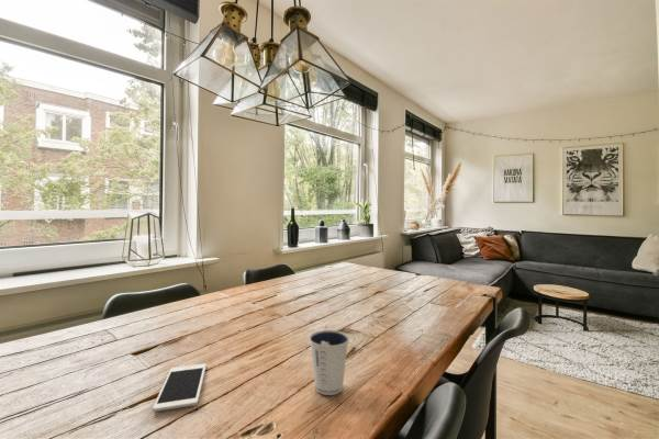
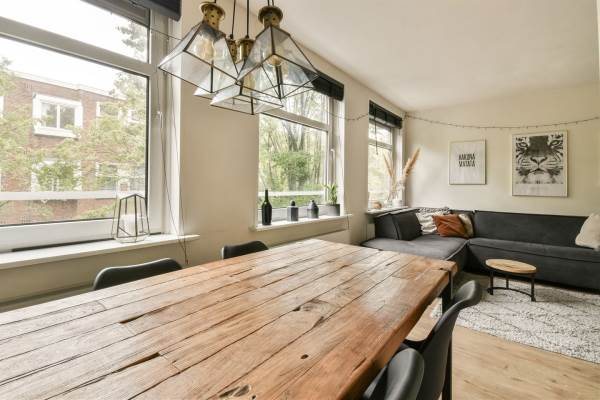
- cell phone [152,363,208,413]
- dixie cup [309,329,350,396]
